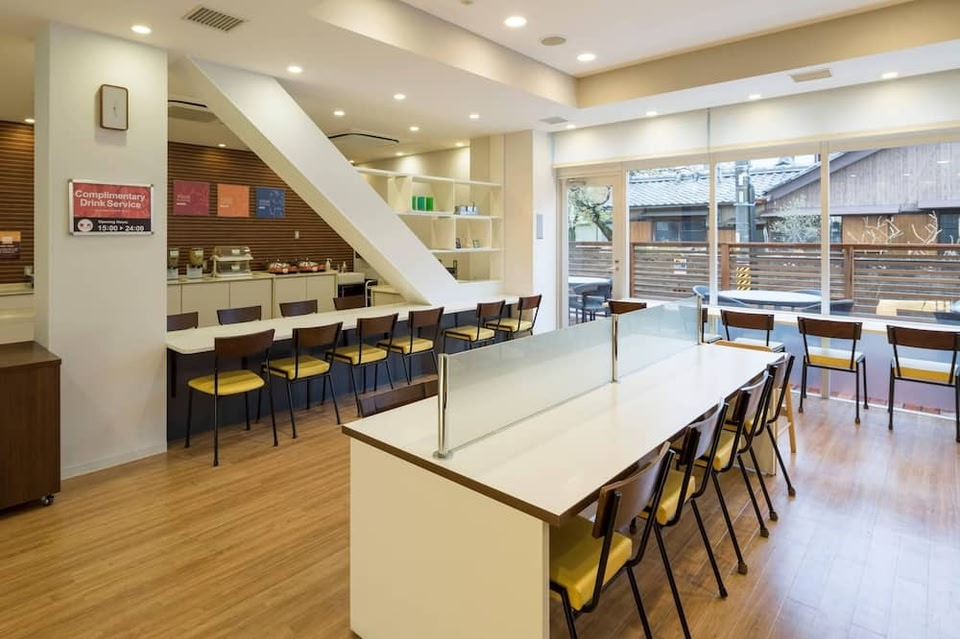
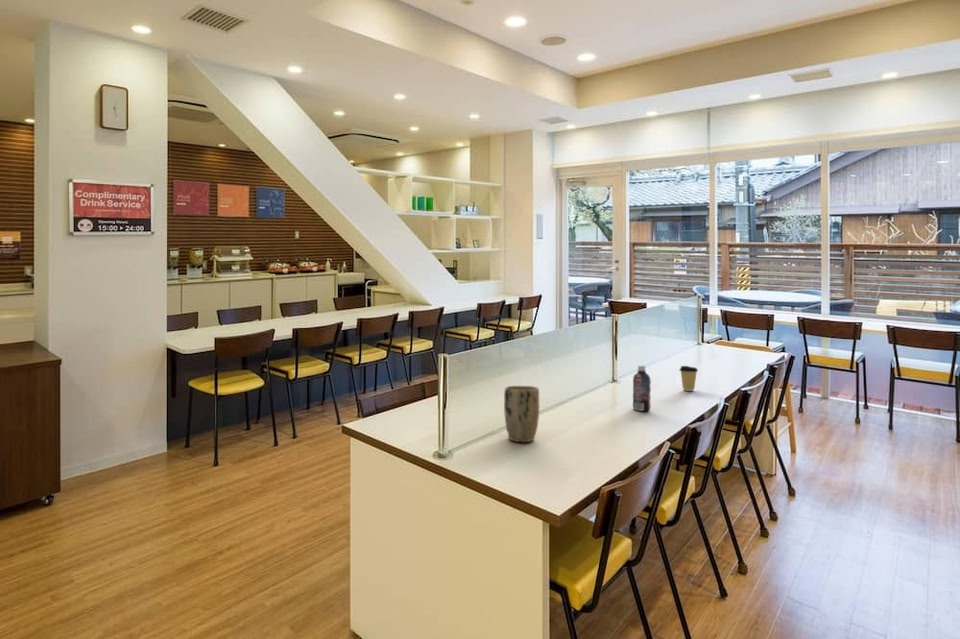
+ coffee cup [679,365,699,392]
+ plant pot [503,385,540,443]
+ bottle [632,365,652,412]
